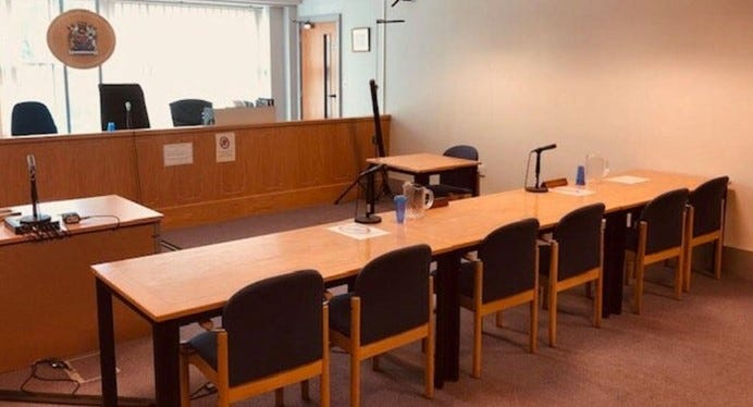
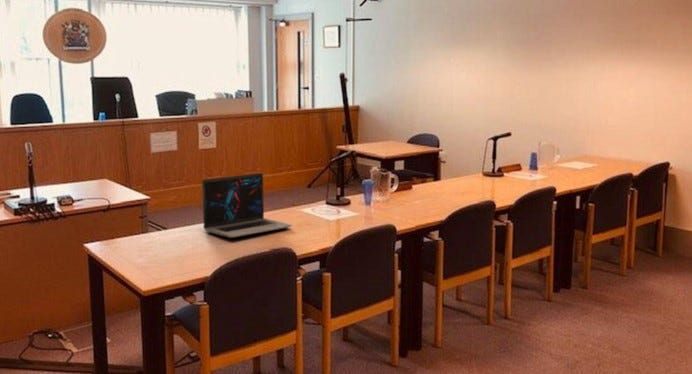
+ laptop [201,172,293,239]
